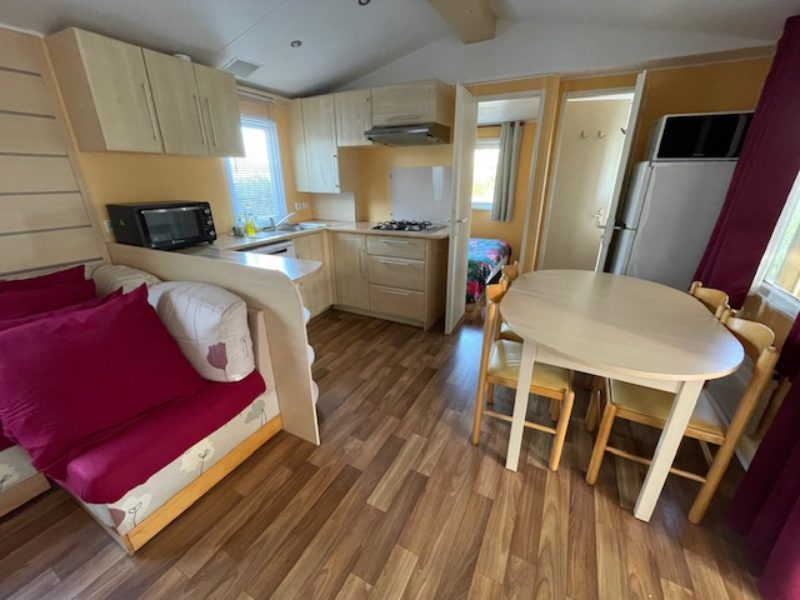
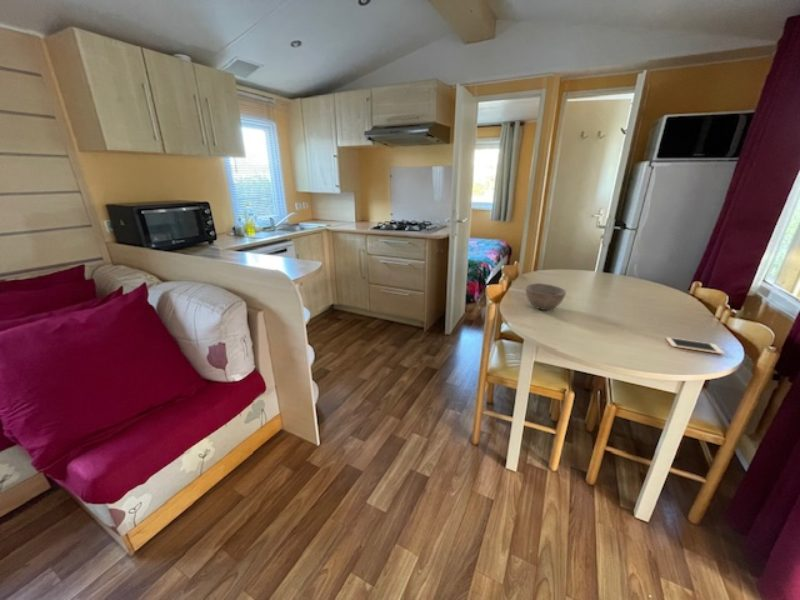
+ bowl [525,282,567,311]
+ cell phone [665,336,725,355]
